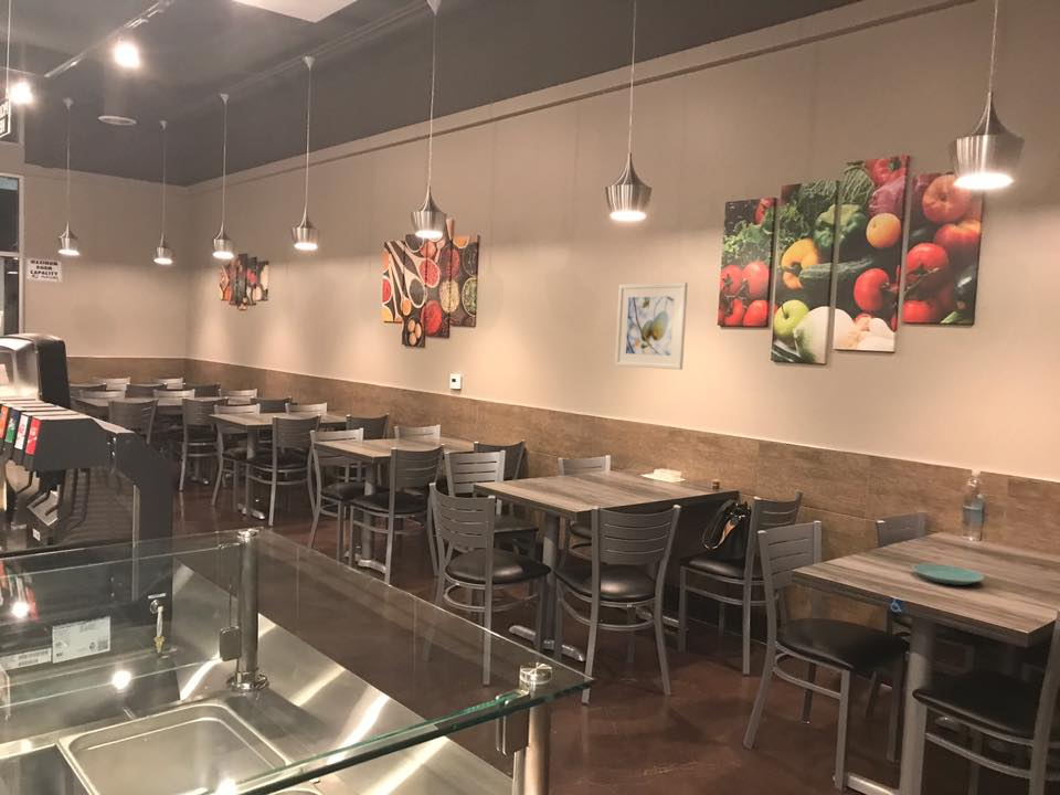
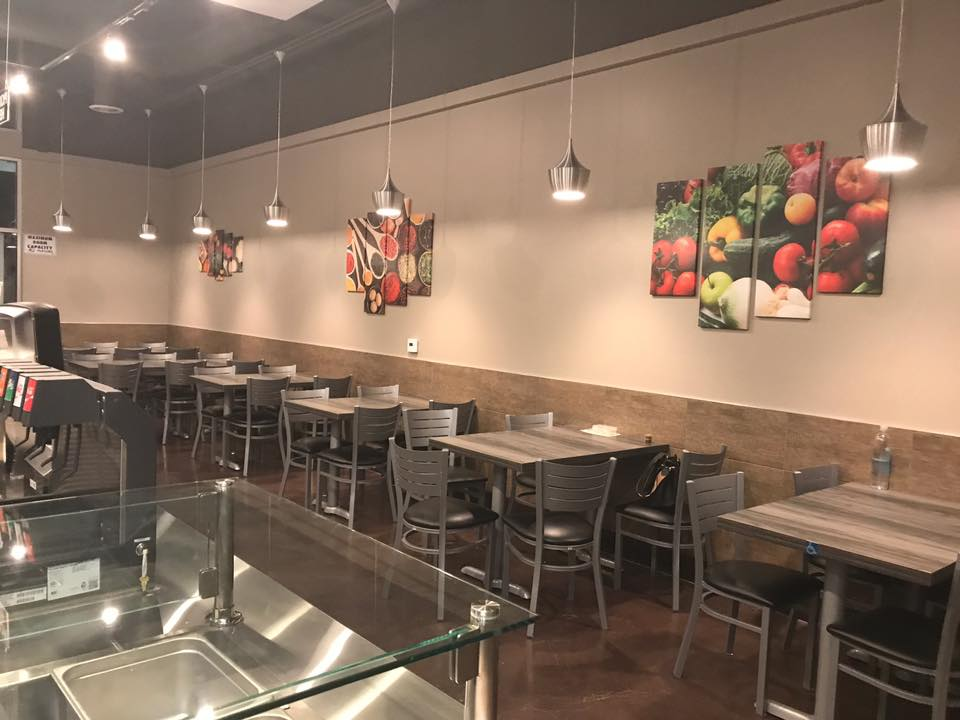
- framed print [614,282,689,371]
- plate [911,562,985,586]
